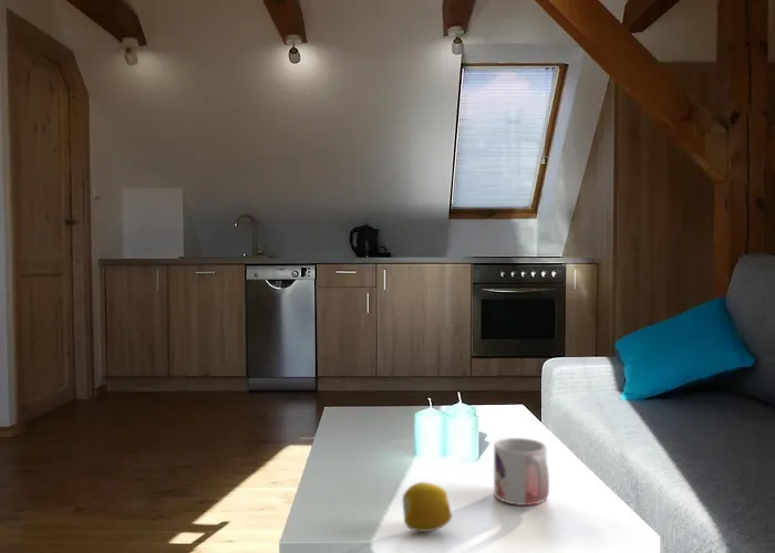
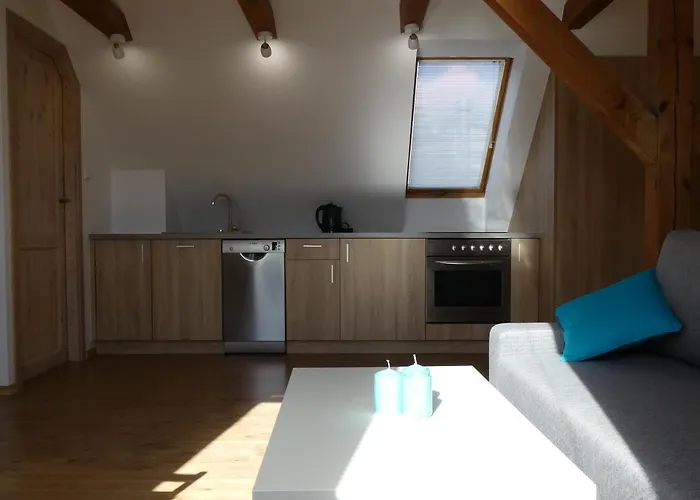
- fruit [402,481,453,533]
- mug [493,437,550,507]
